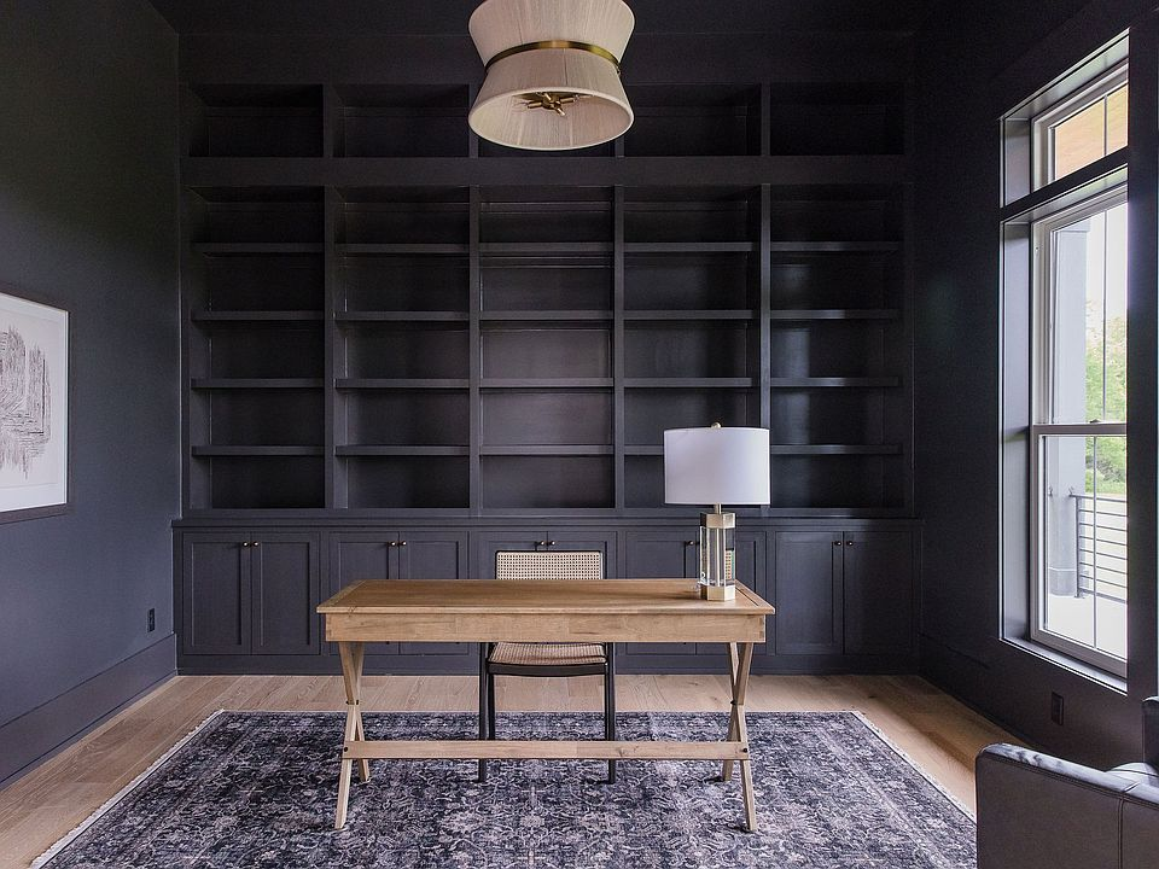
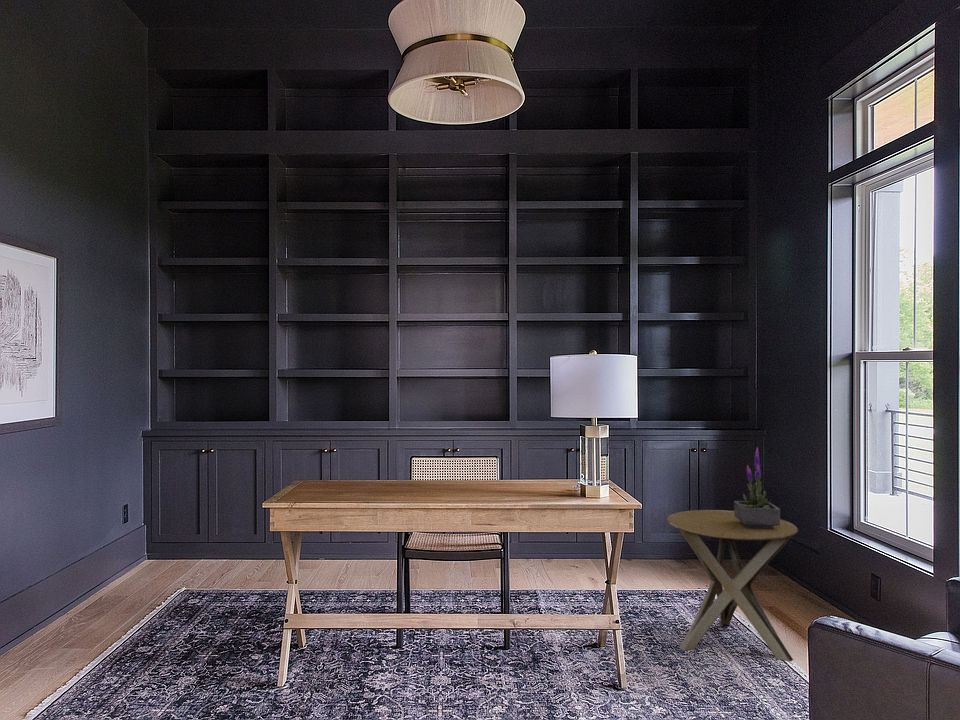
+ potted plant [733,447,781,529]
+ side table [666,509,799,663]
